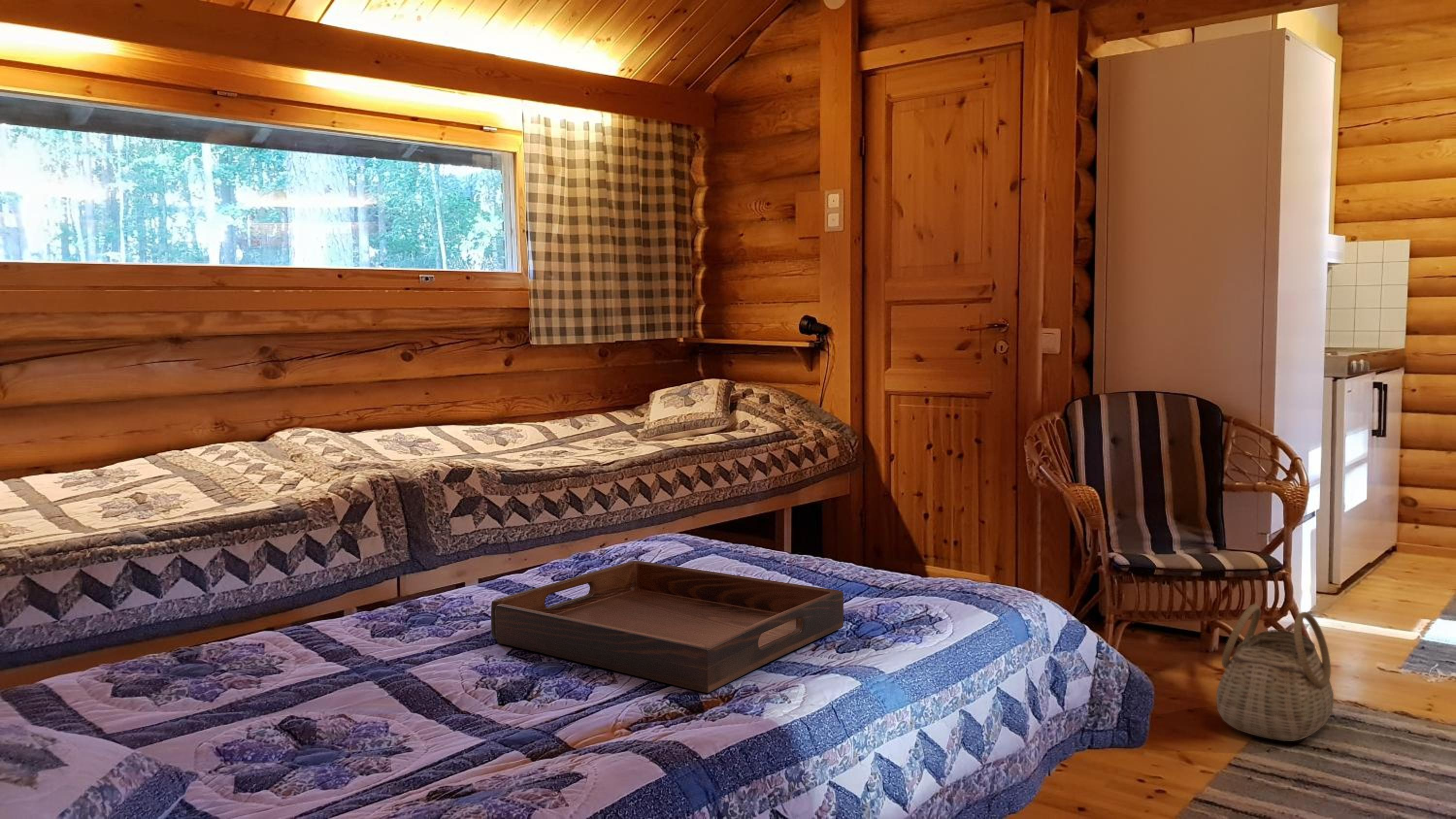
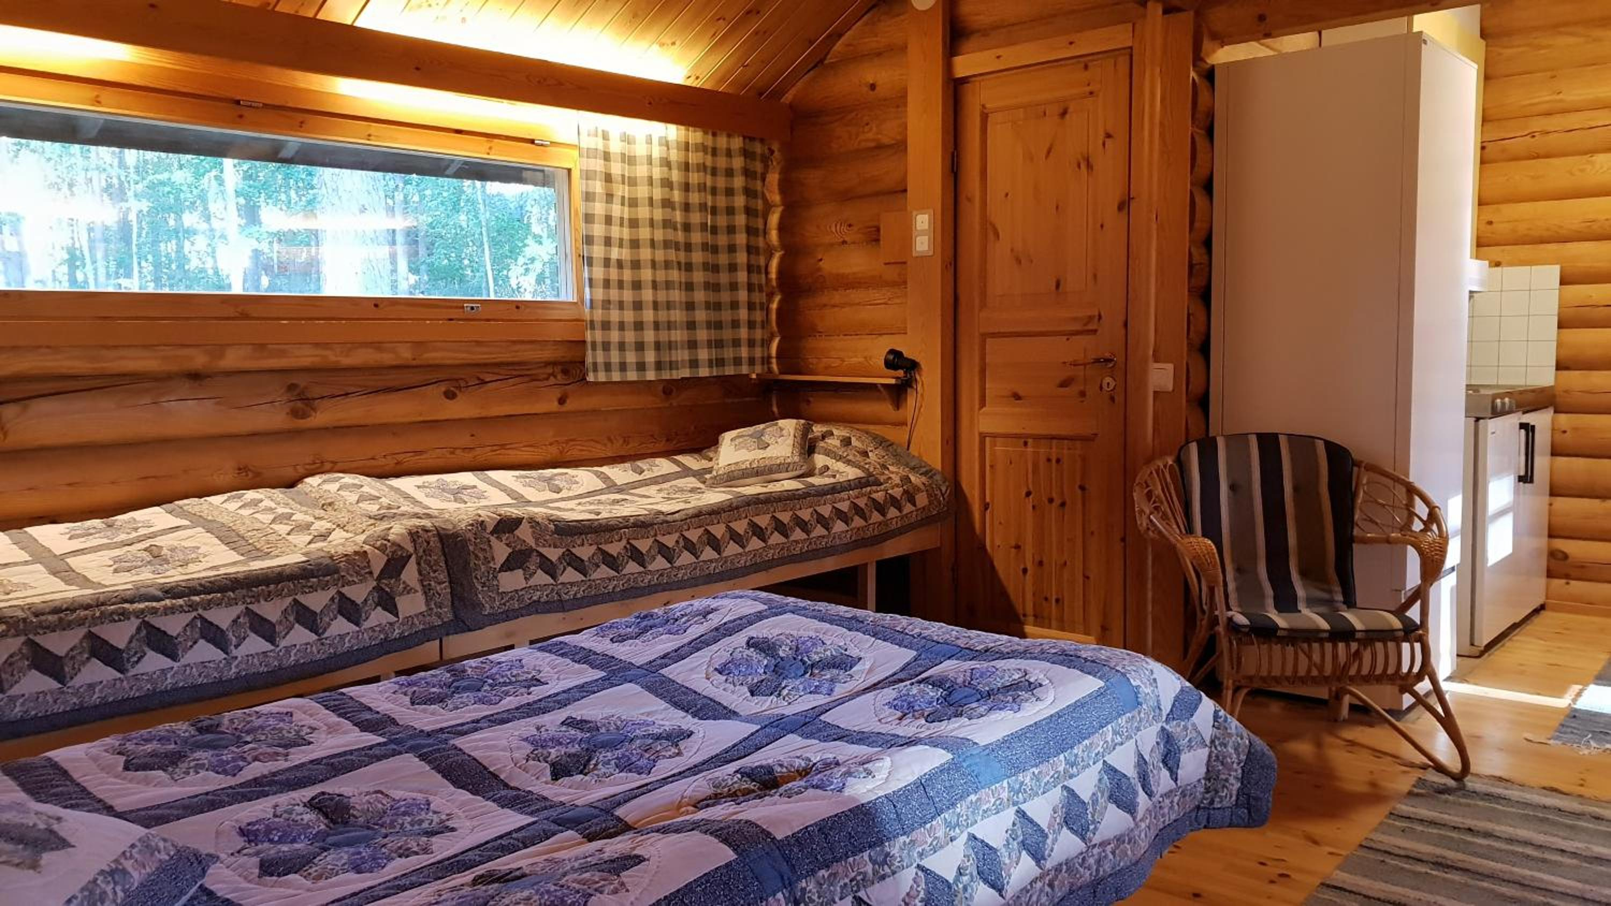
- serving tray [491,560,844,693]
- basket [1216,604,1334,742]
